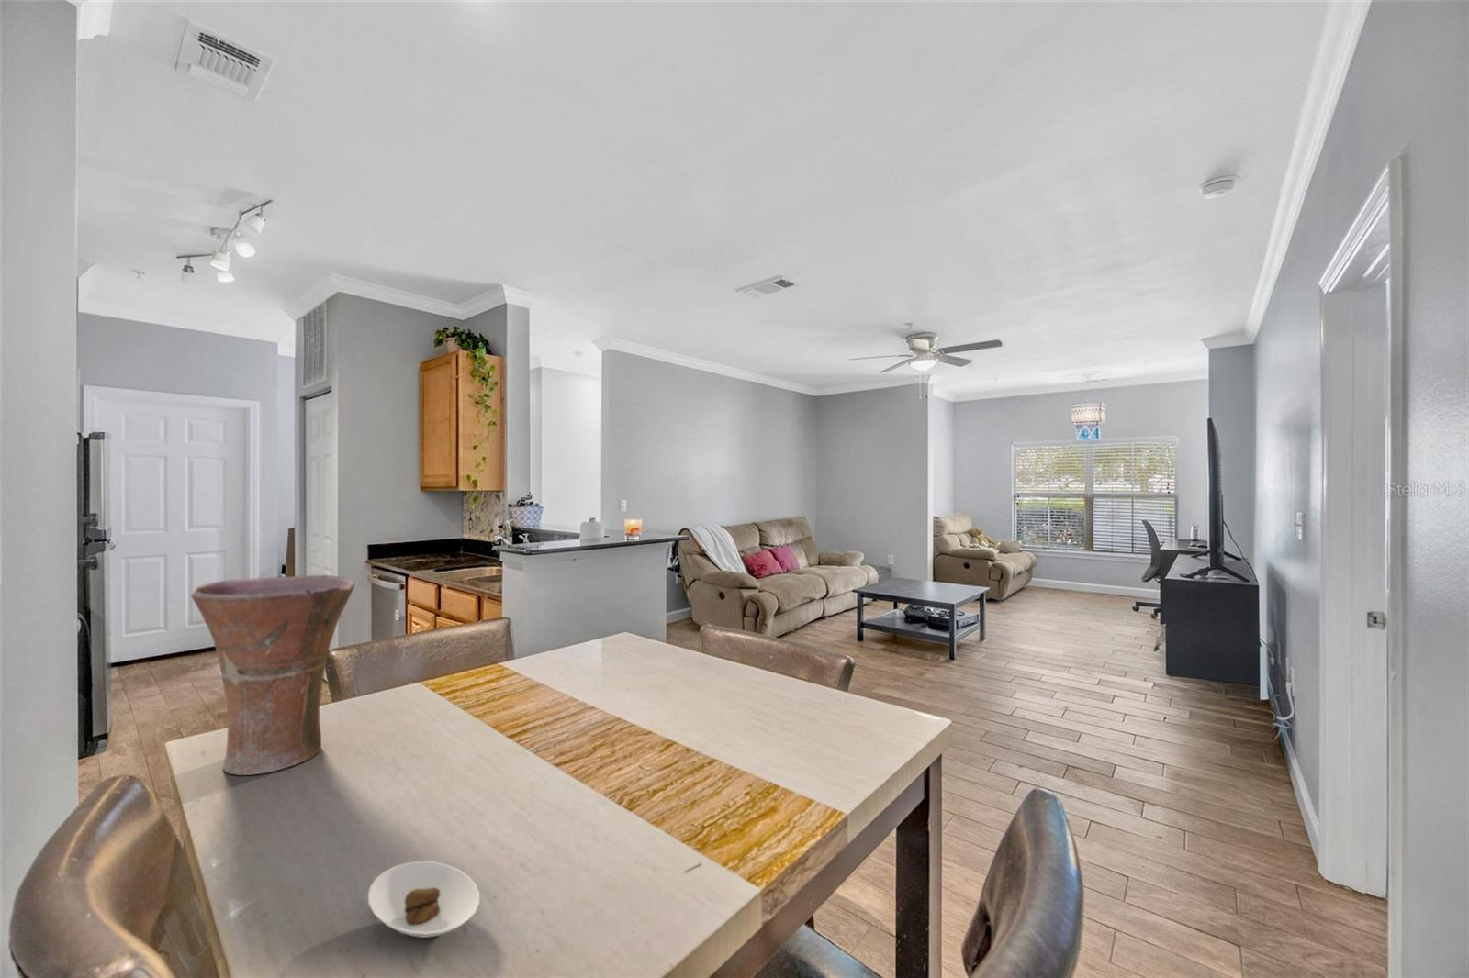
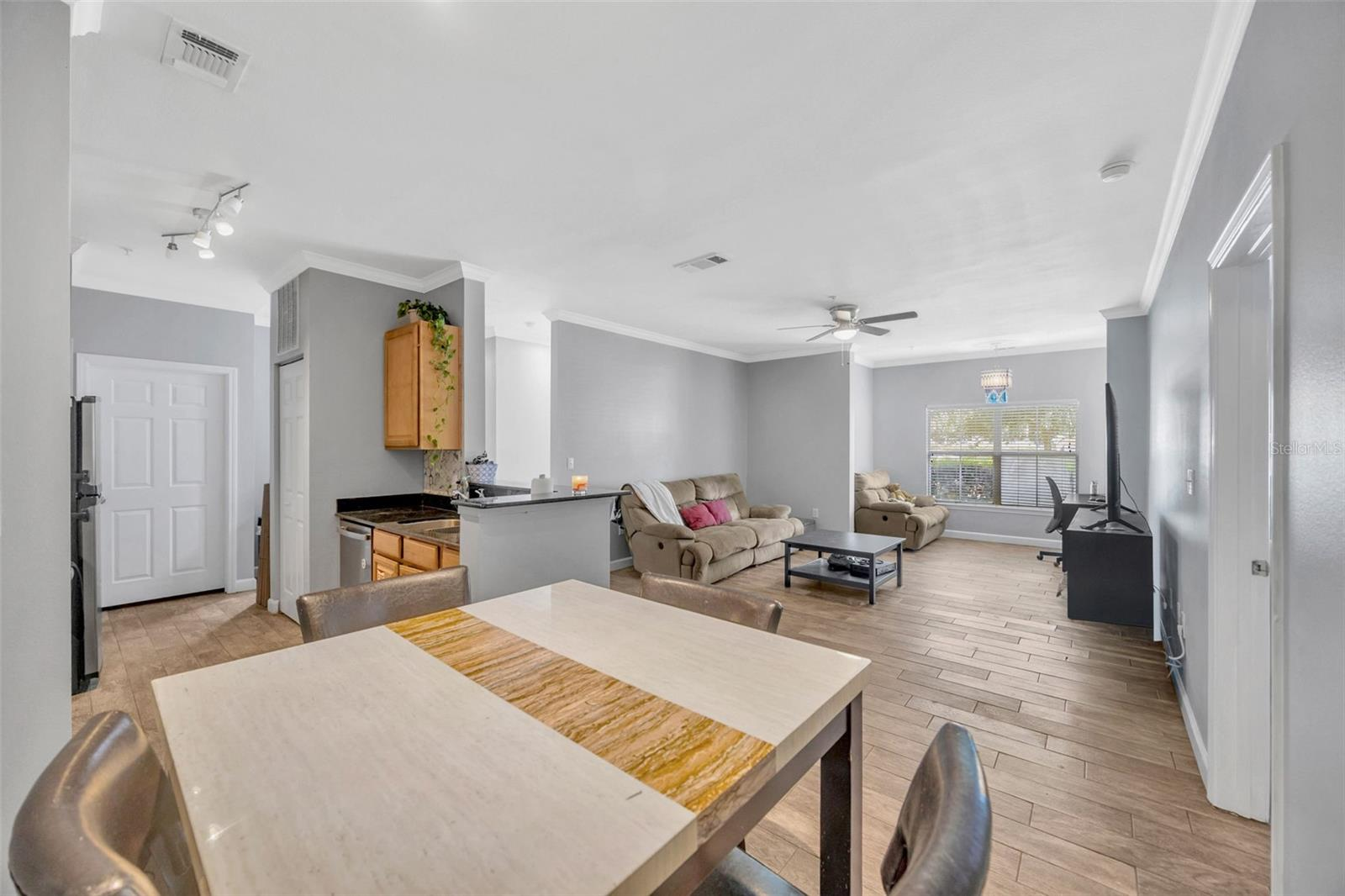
- saucer [367,860,481,939]
- vase [190,574,356,776]
